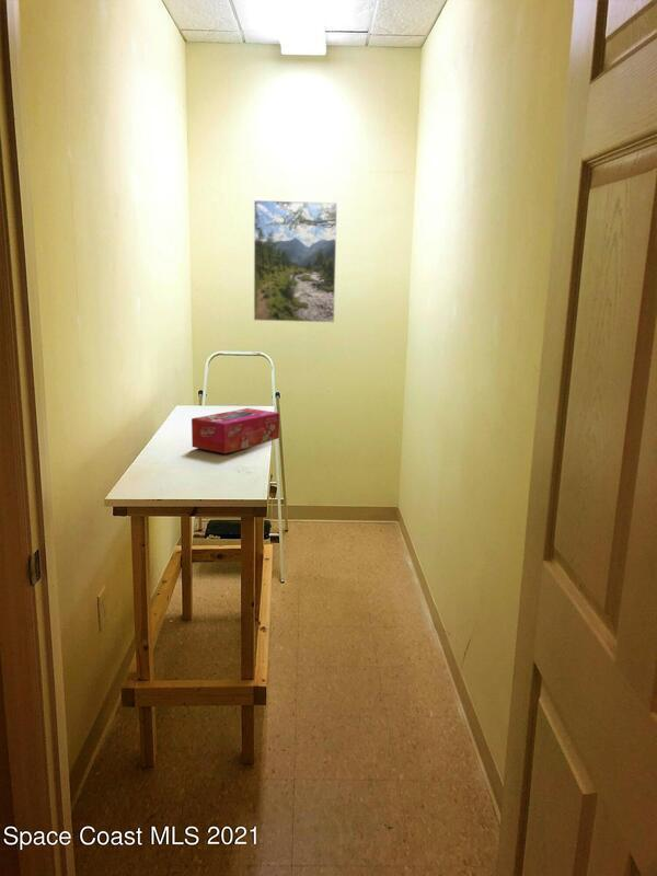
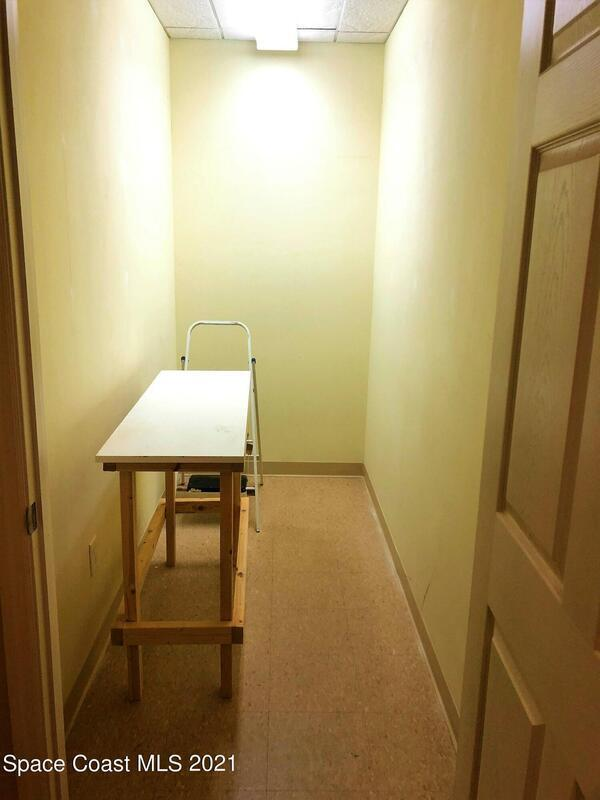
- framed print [253,199,338,323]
- tissue box [191,407,280,454]
